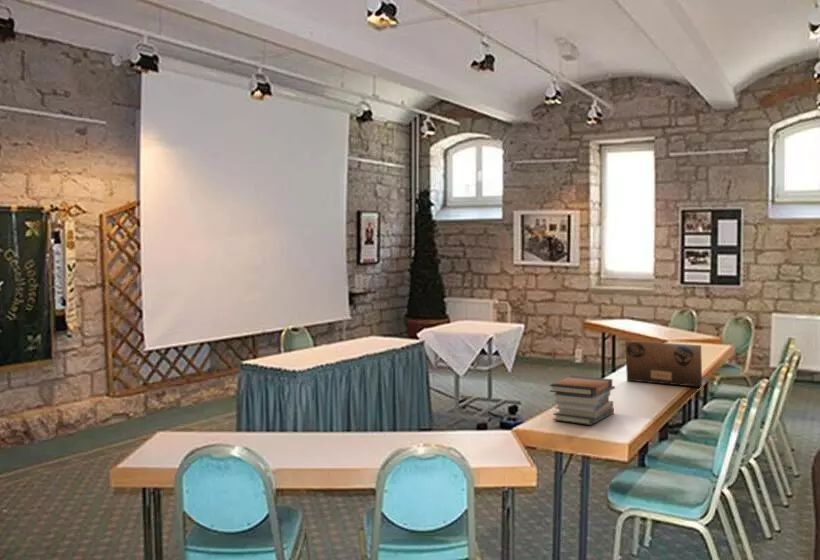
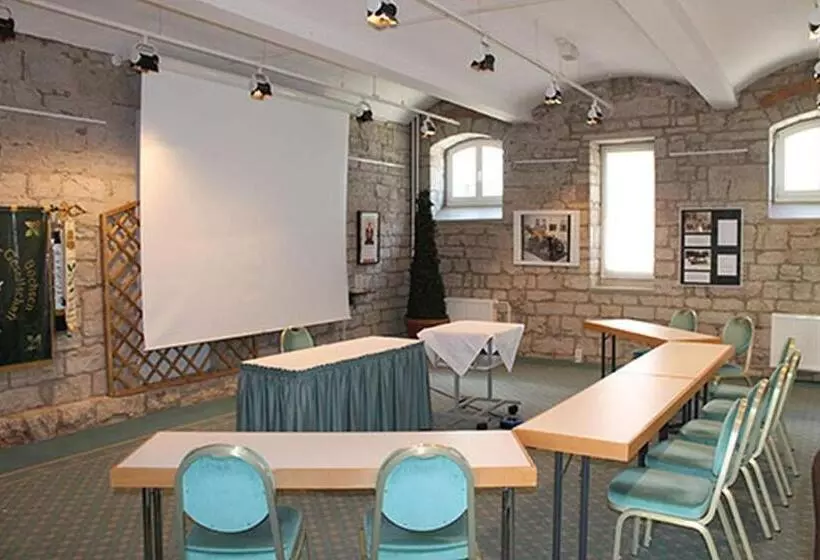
- laptop [624,340,711,388]
- book stack [549,375,616,426]
